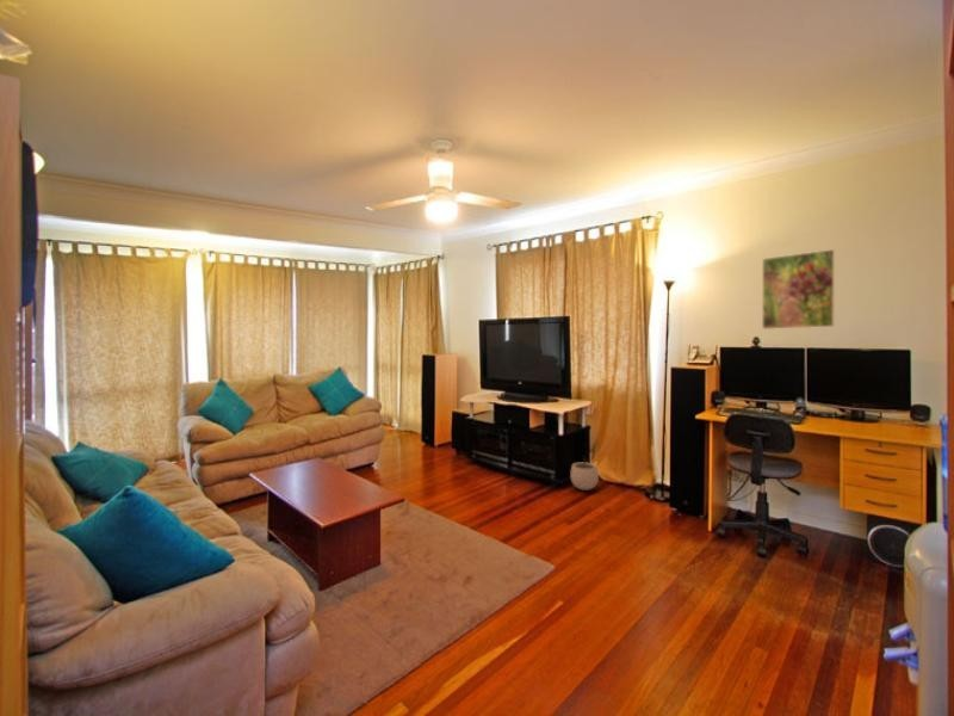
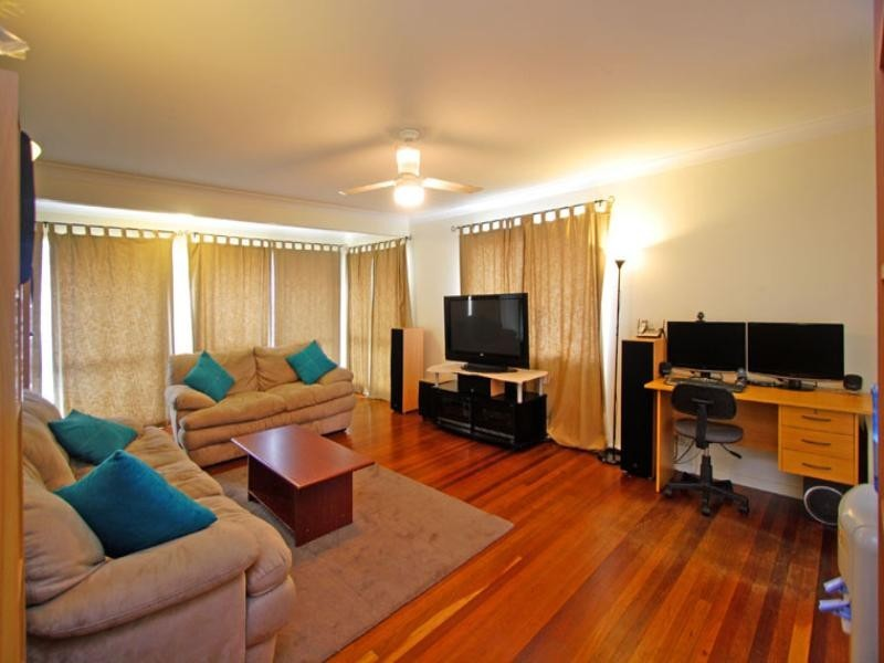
- plant pot [569,453,600,492]
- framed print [761,248,836,331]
